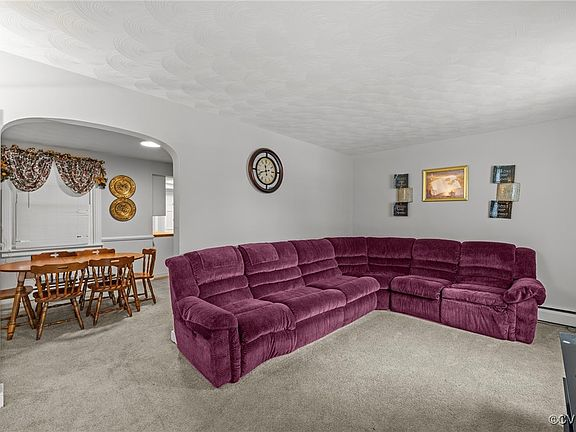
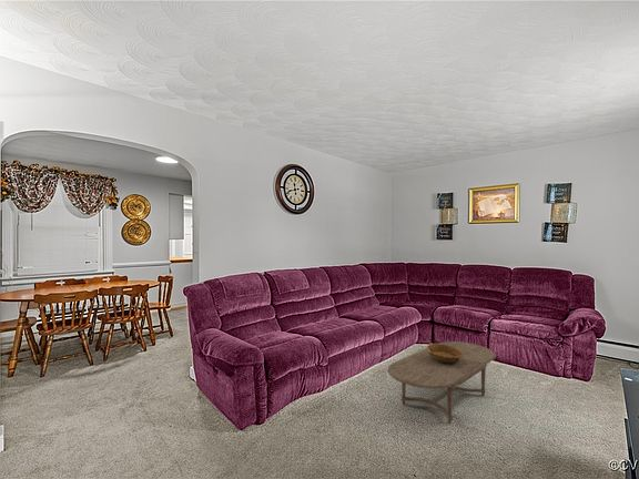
+ coffee table [387,340,497,425]
+ decorative bowl [426,343,464,364]
